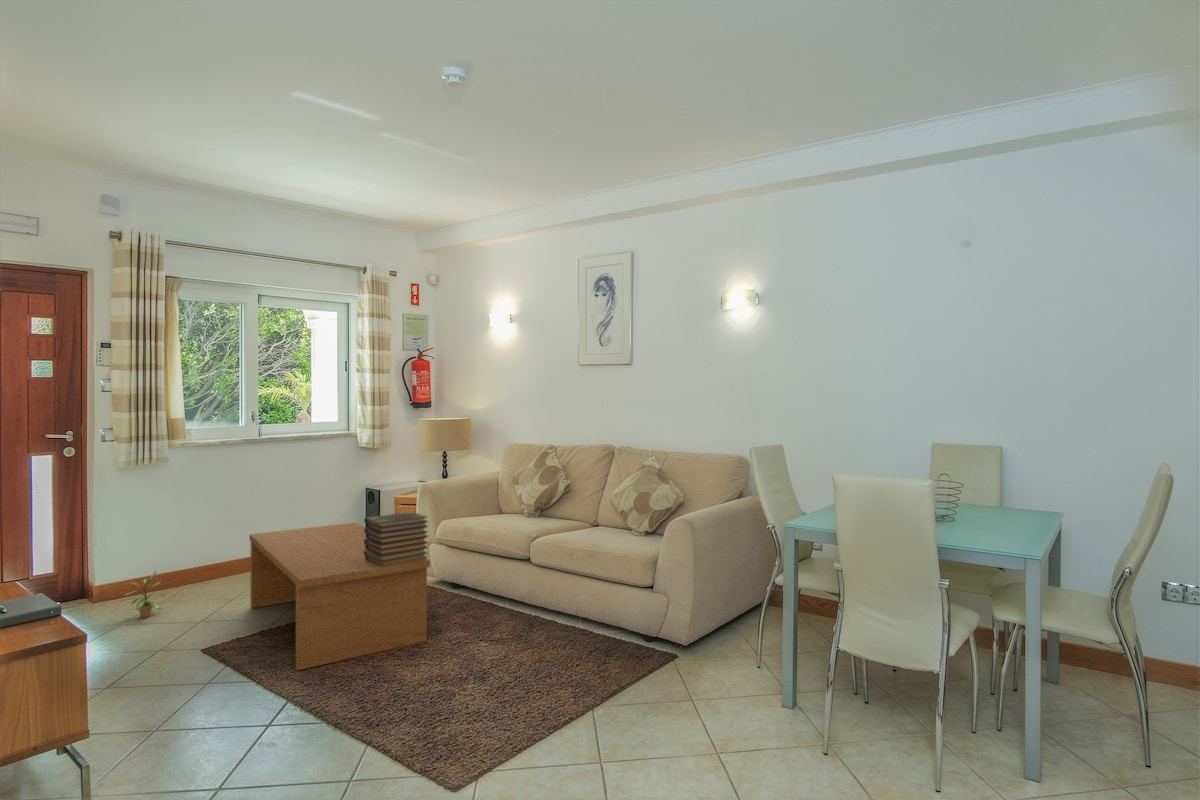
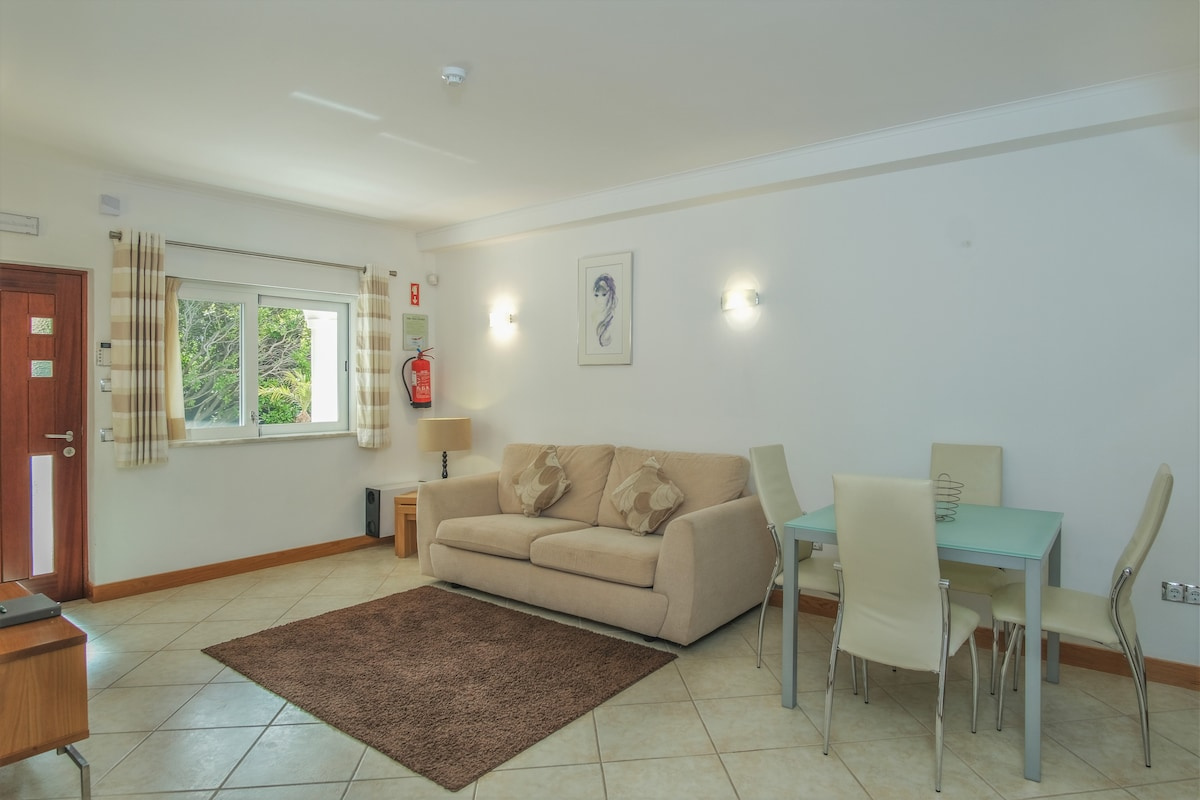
- potted plant [123,570,165,618]
- book stack [363,511,429,567]
- coffee table [248,522,431,671]
